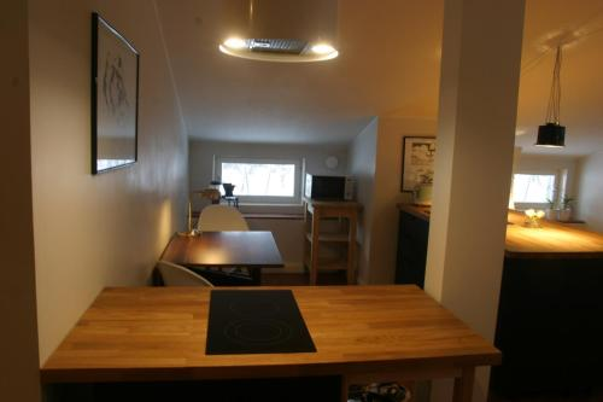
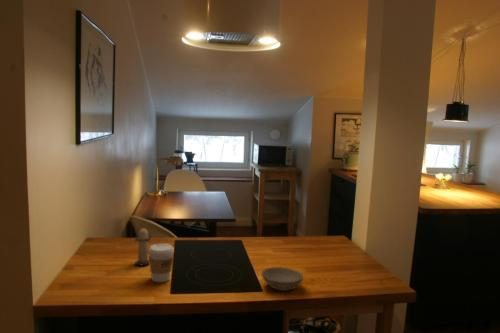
+ coffee cup [148,243,175,283]
+ bowl [260,266,304,292]
+ candle [134,225,152,266]
